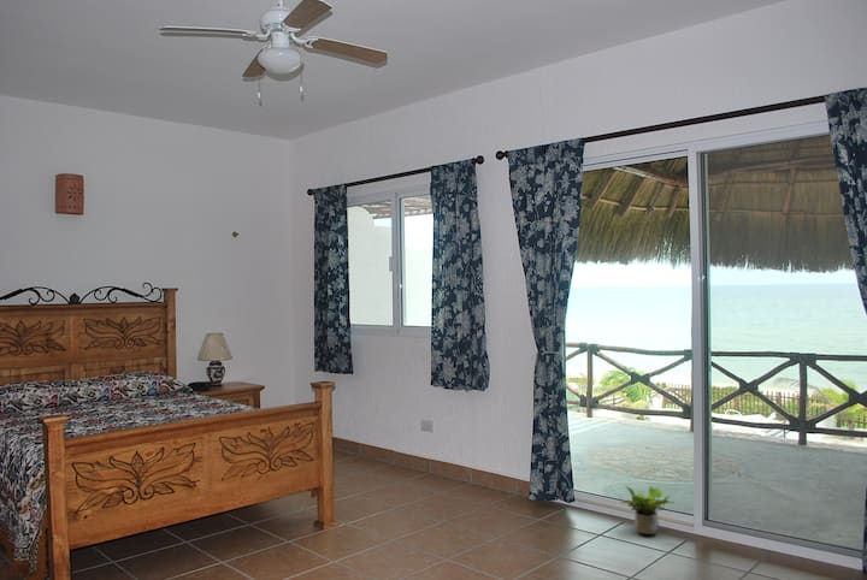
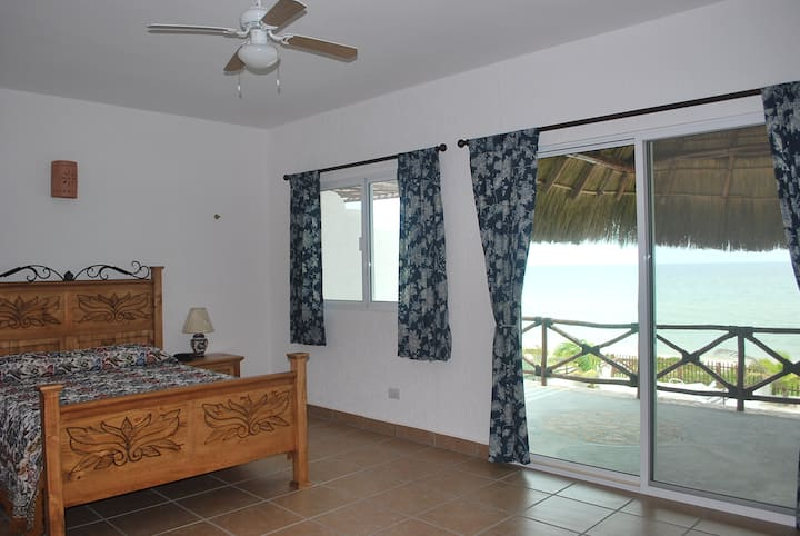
- potted plant [618,484,676,535]
